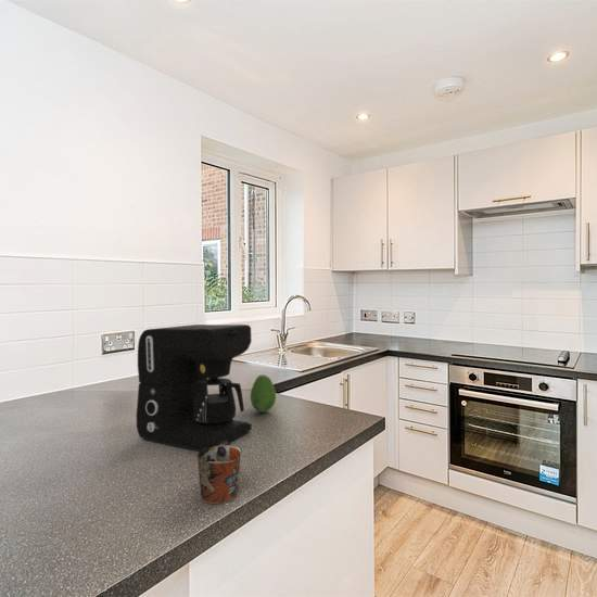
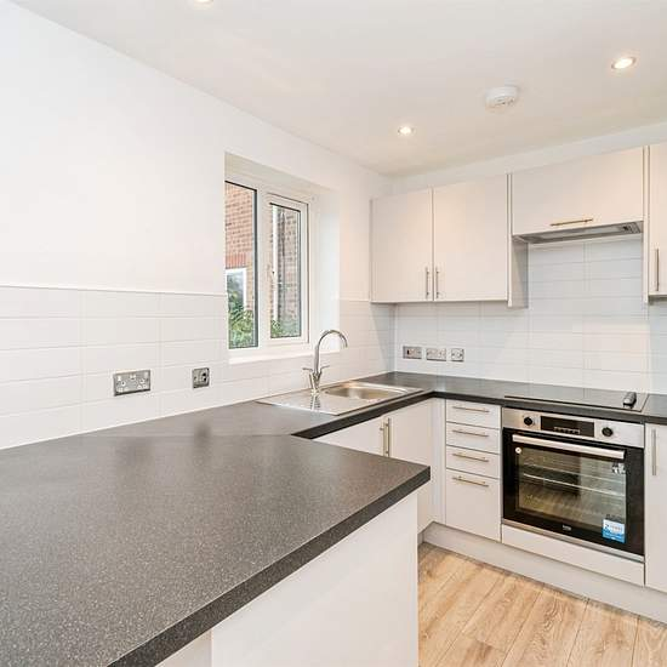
- mug [196,441,243,505]
- fruit [250,373,277,414]
- coffee maker [136,323,253,452]
